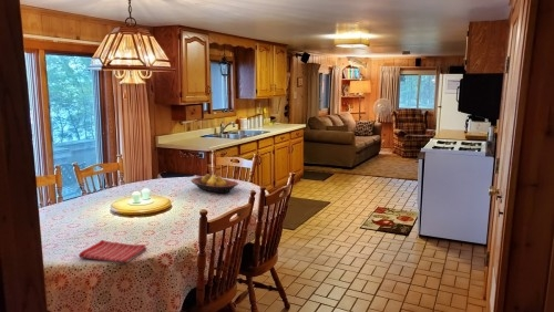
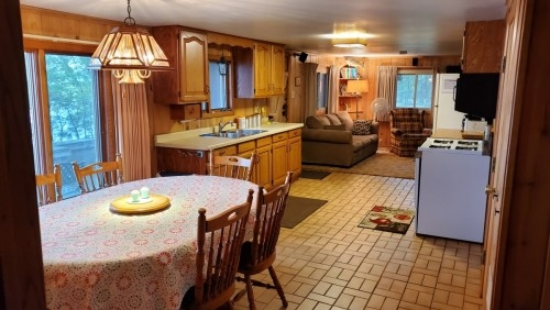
- fruit bowl [189,173,239,194]
- dish towel [78,239,148,263]
